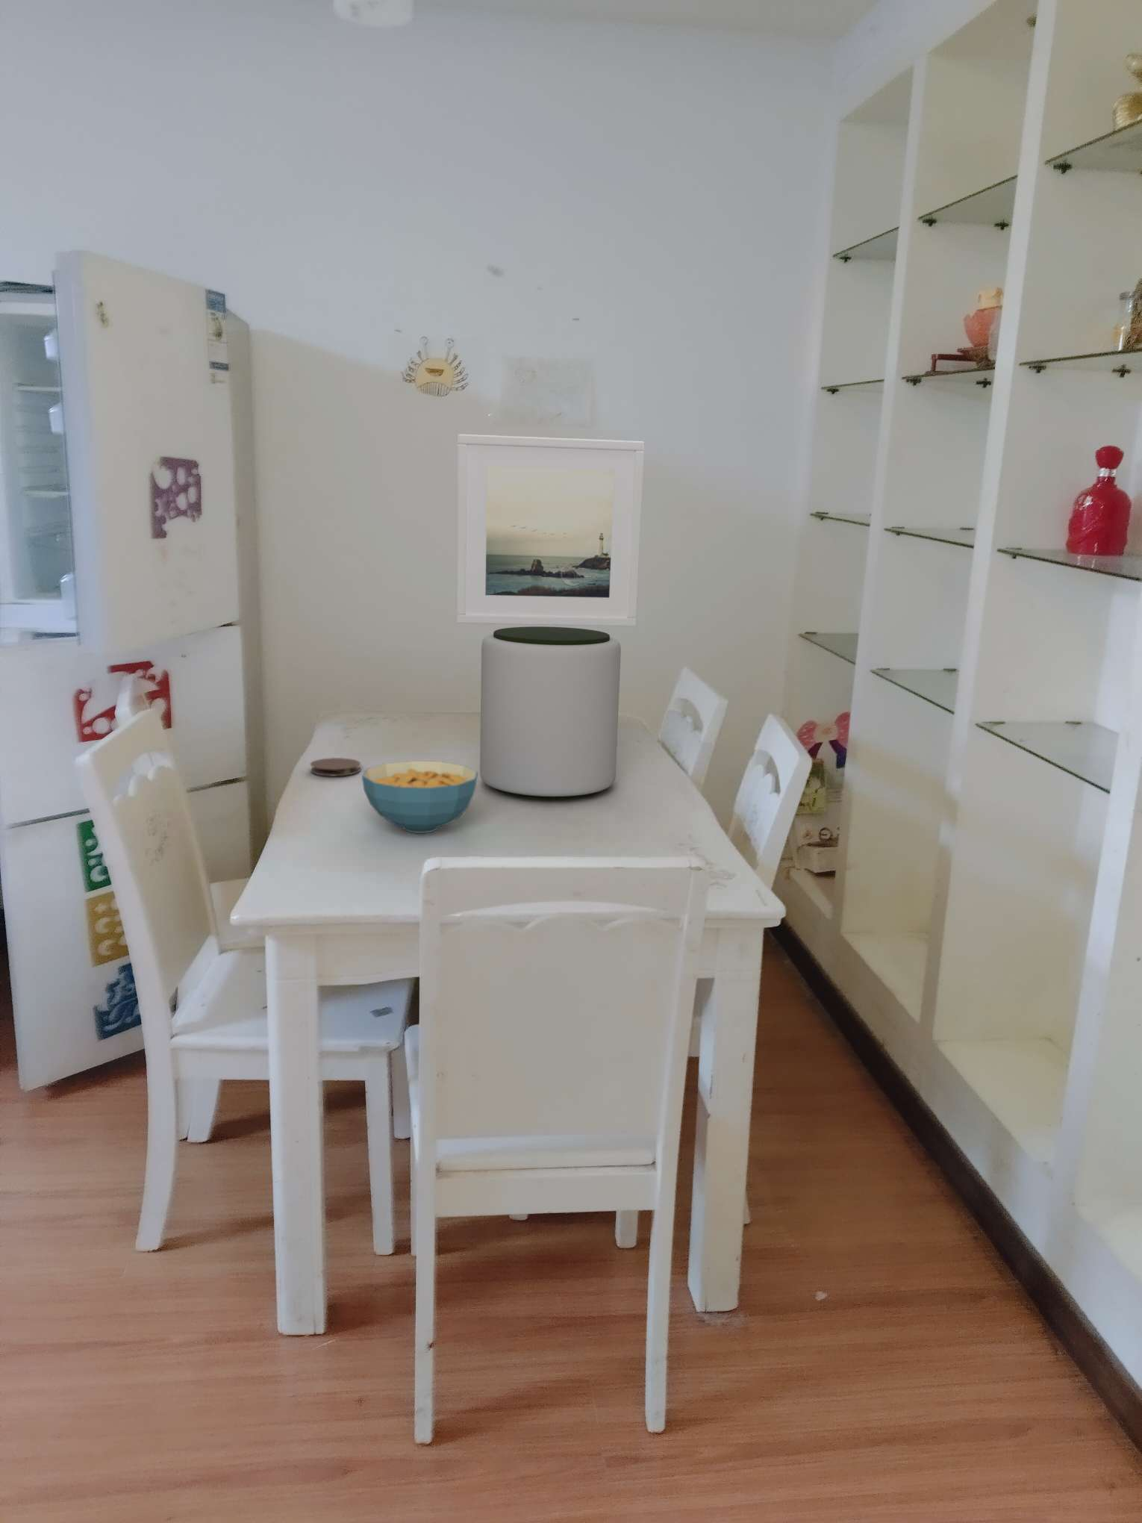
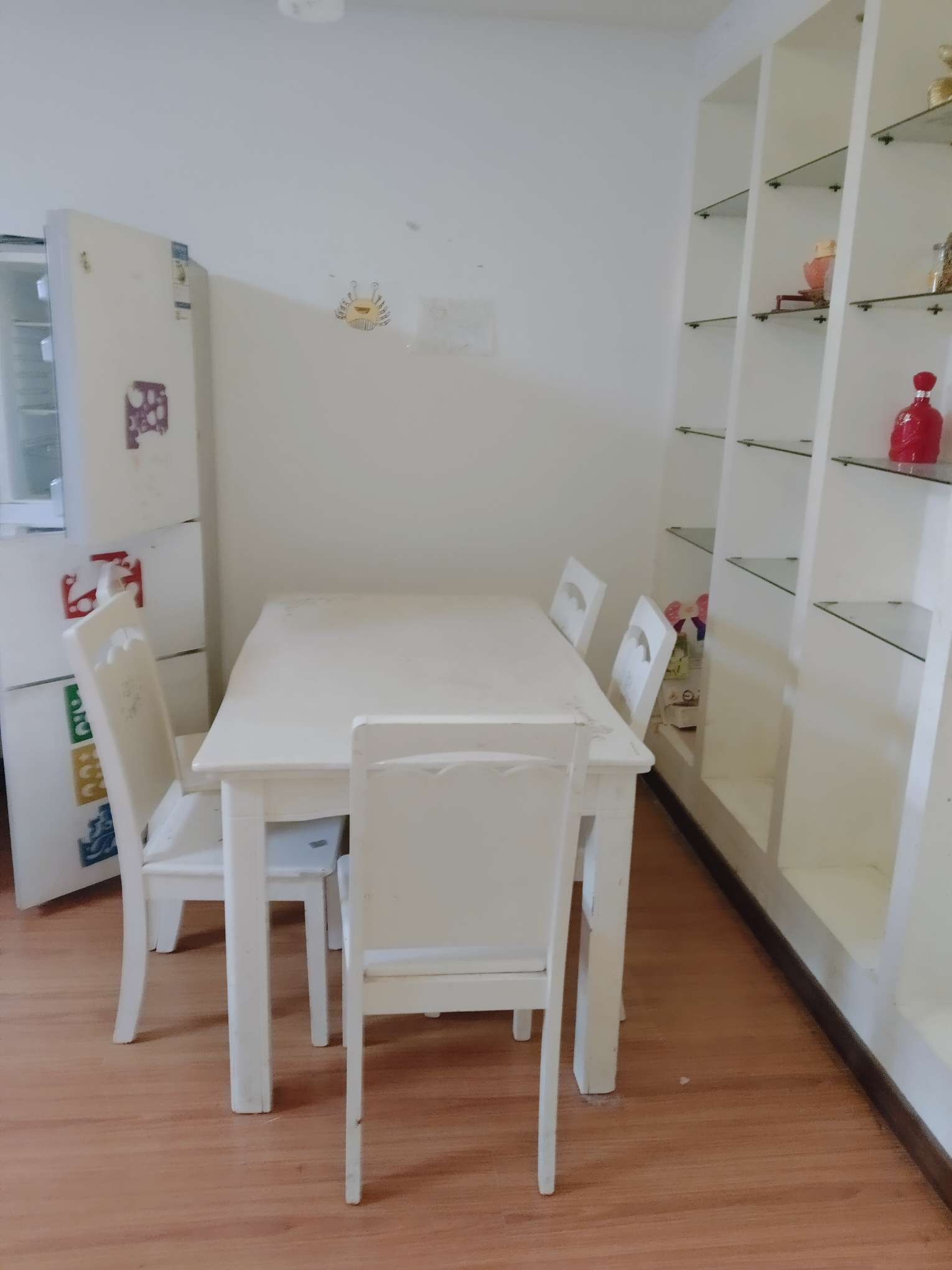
- cereal bowl [361,760,479,833]
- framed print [456,434,645,627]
- plant pot [479,626,621,800]
- coaster [309,757,361,776]
